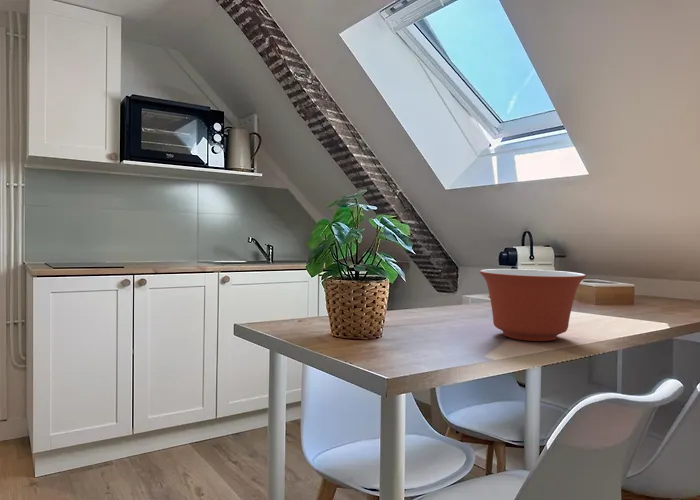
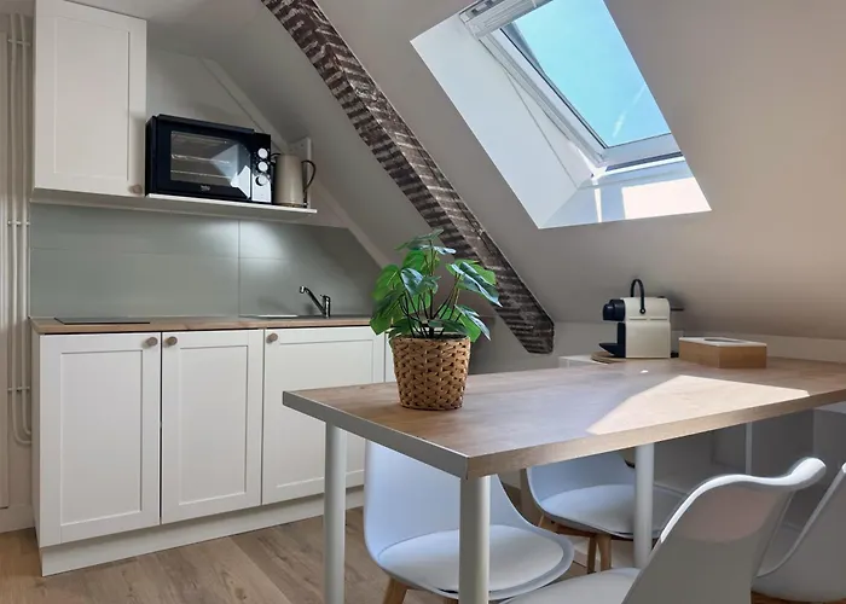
- mixing bowl [479,268,588,342]
